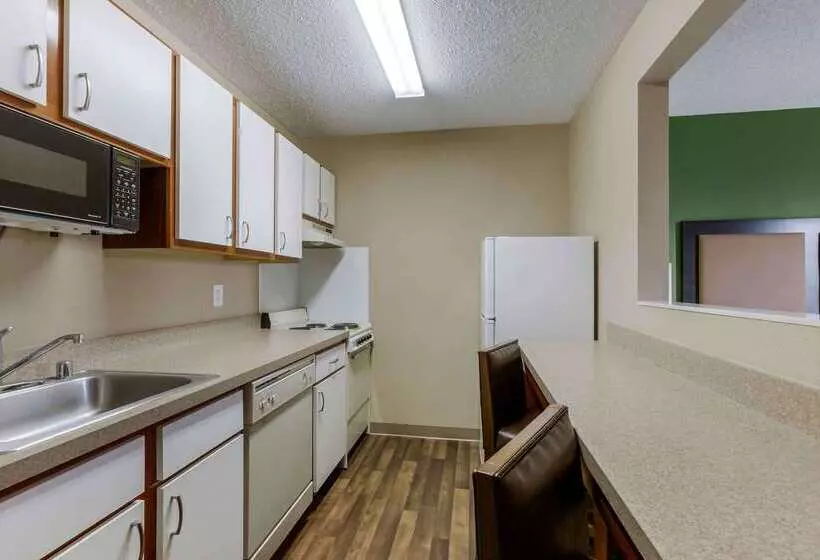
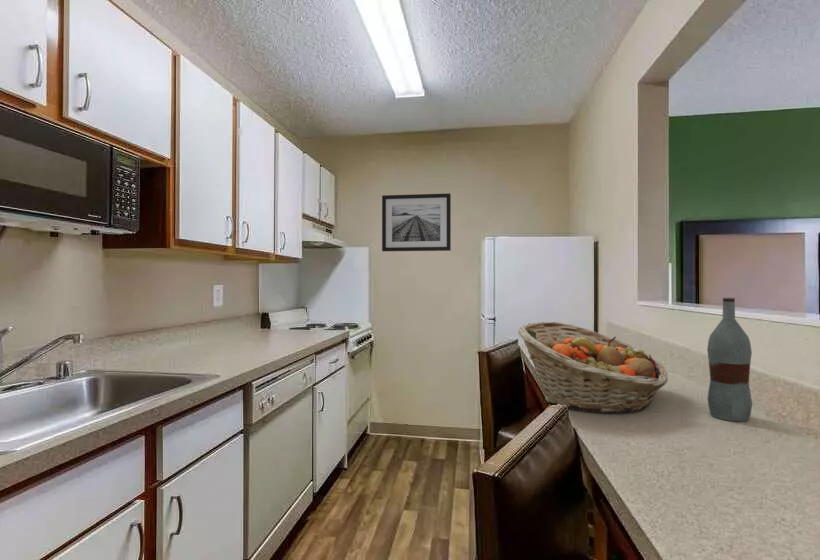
+ fruit basket [517,321,669,414]
+ bottle [706,297,753,422]
+ wall art [381,192,452,252]
